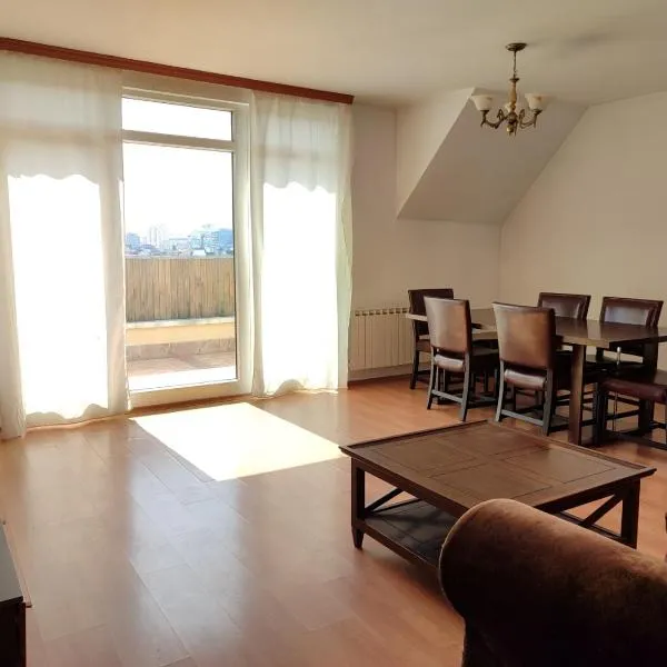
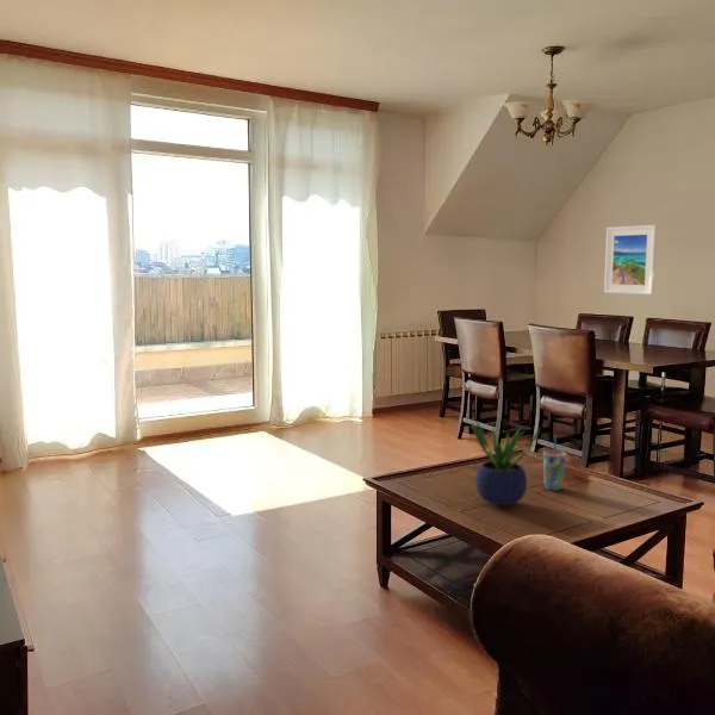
+ potted plant [468,419,542,506]
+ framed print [603,224,658,296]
+ cup [542,435,567,491]
